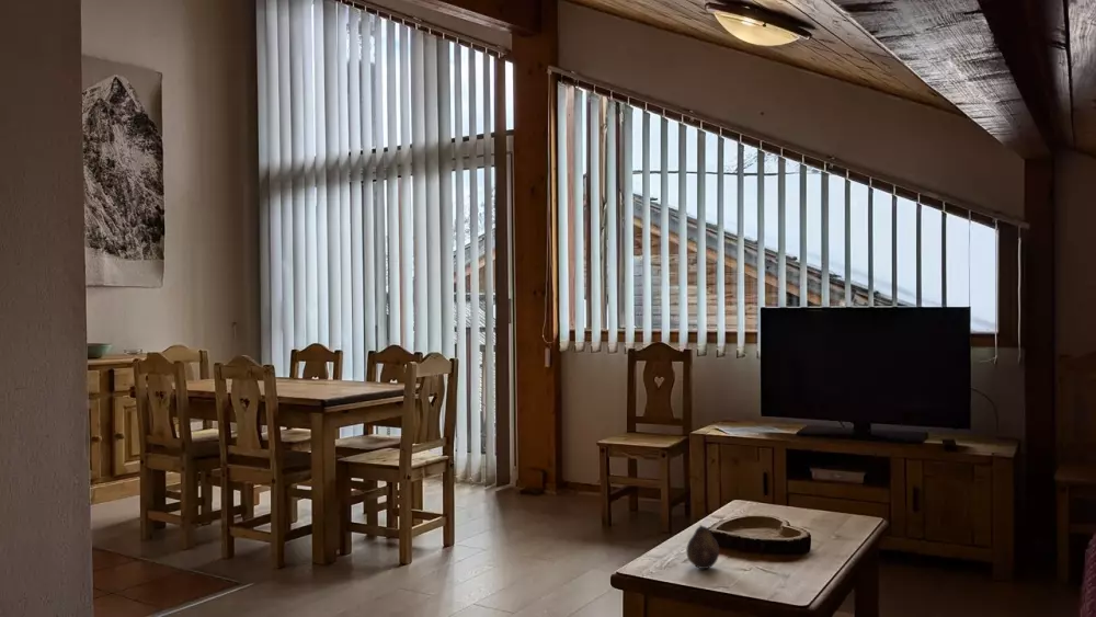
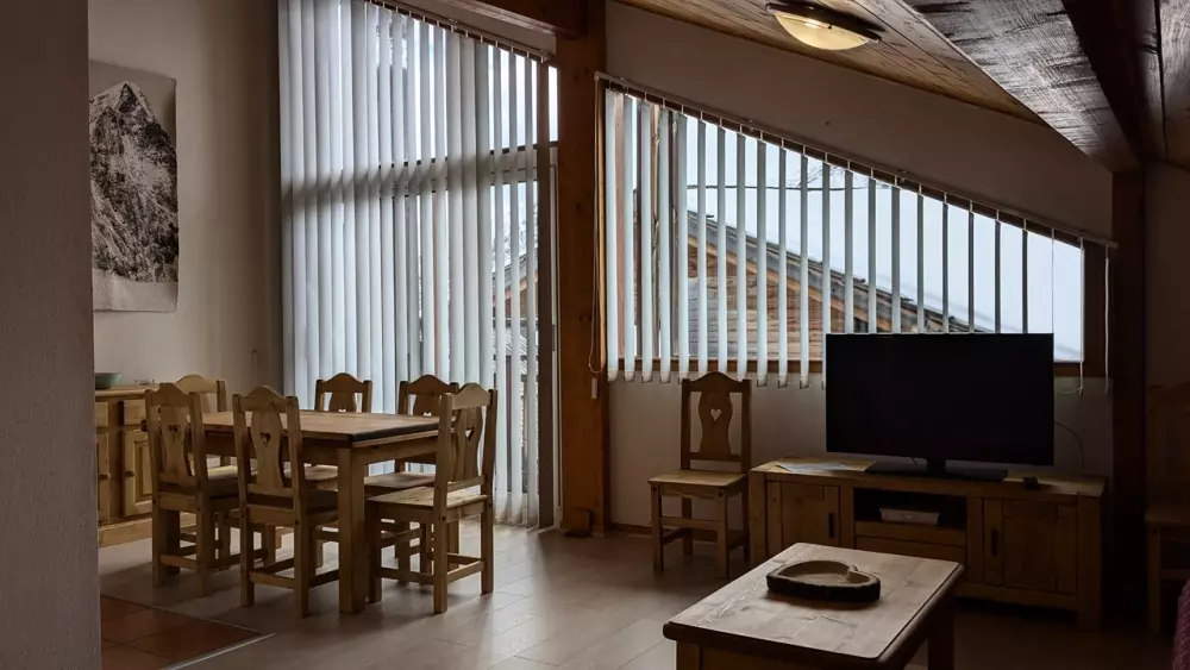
- fruit [685,524,720,570]
